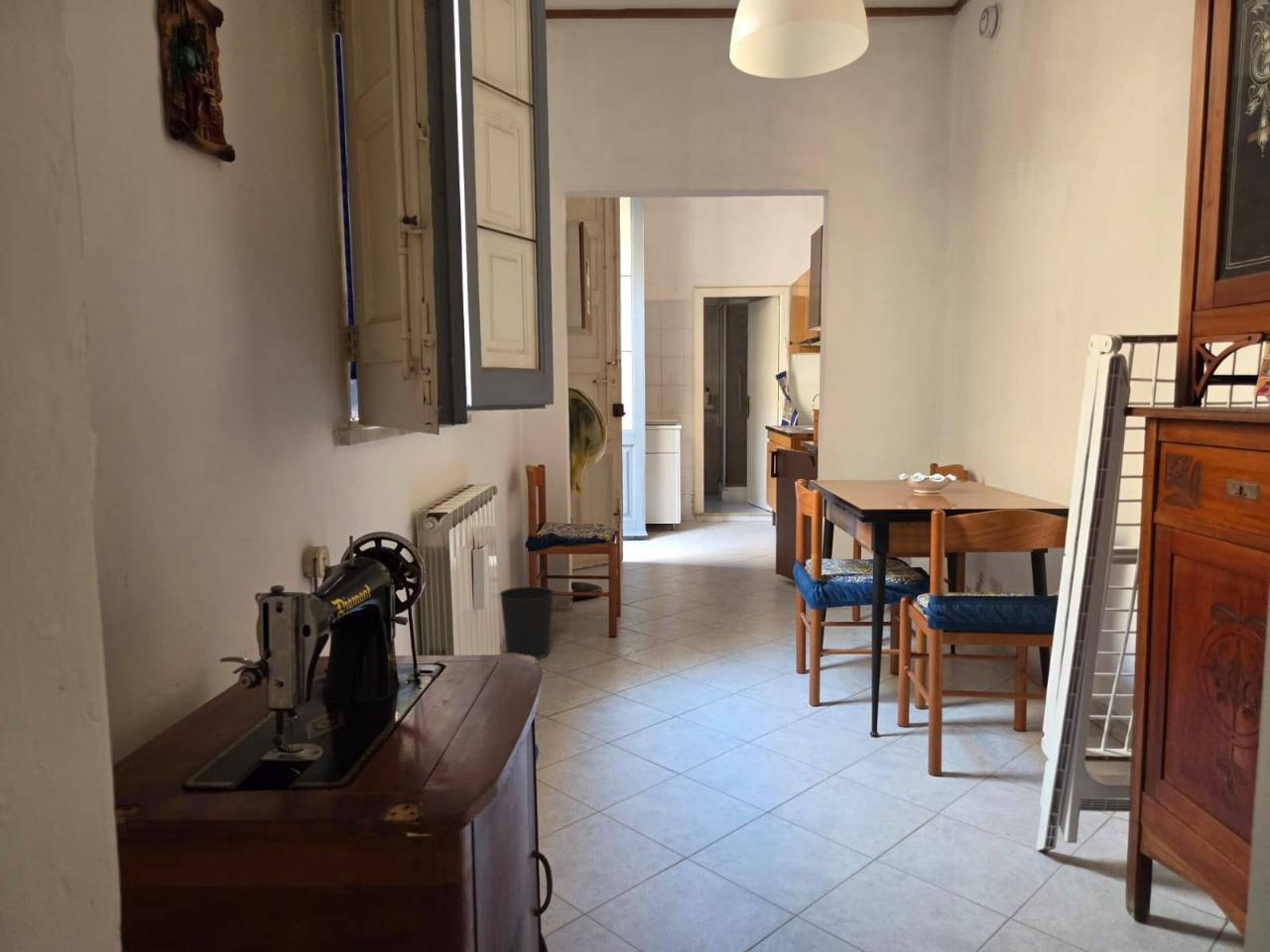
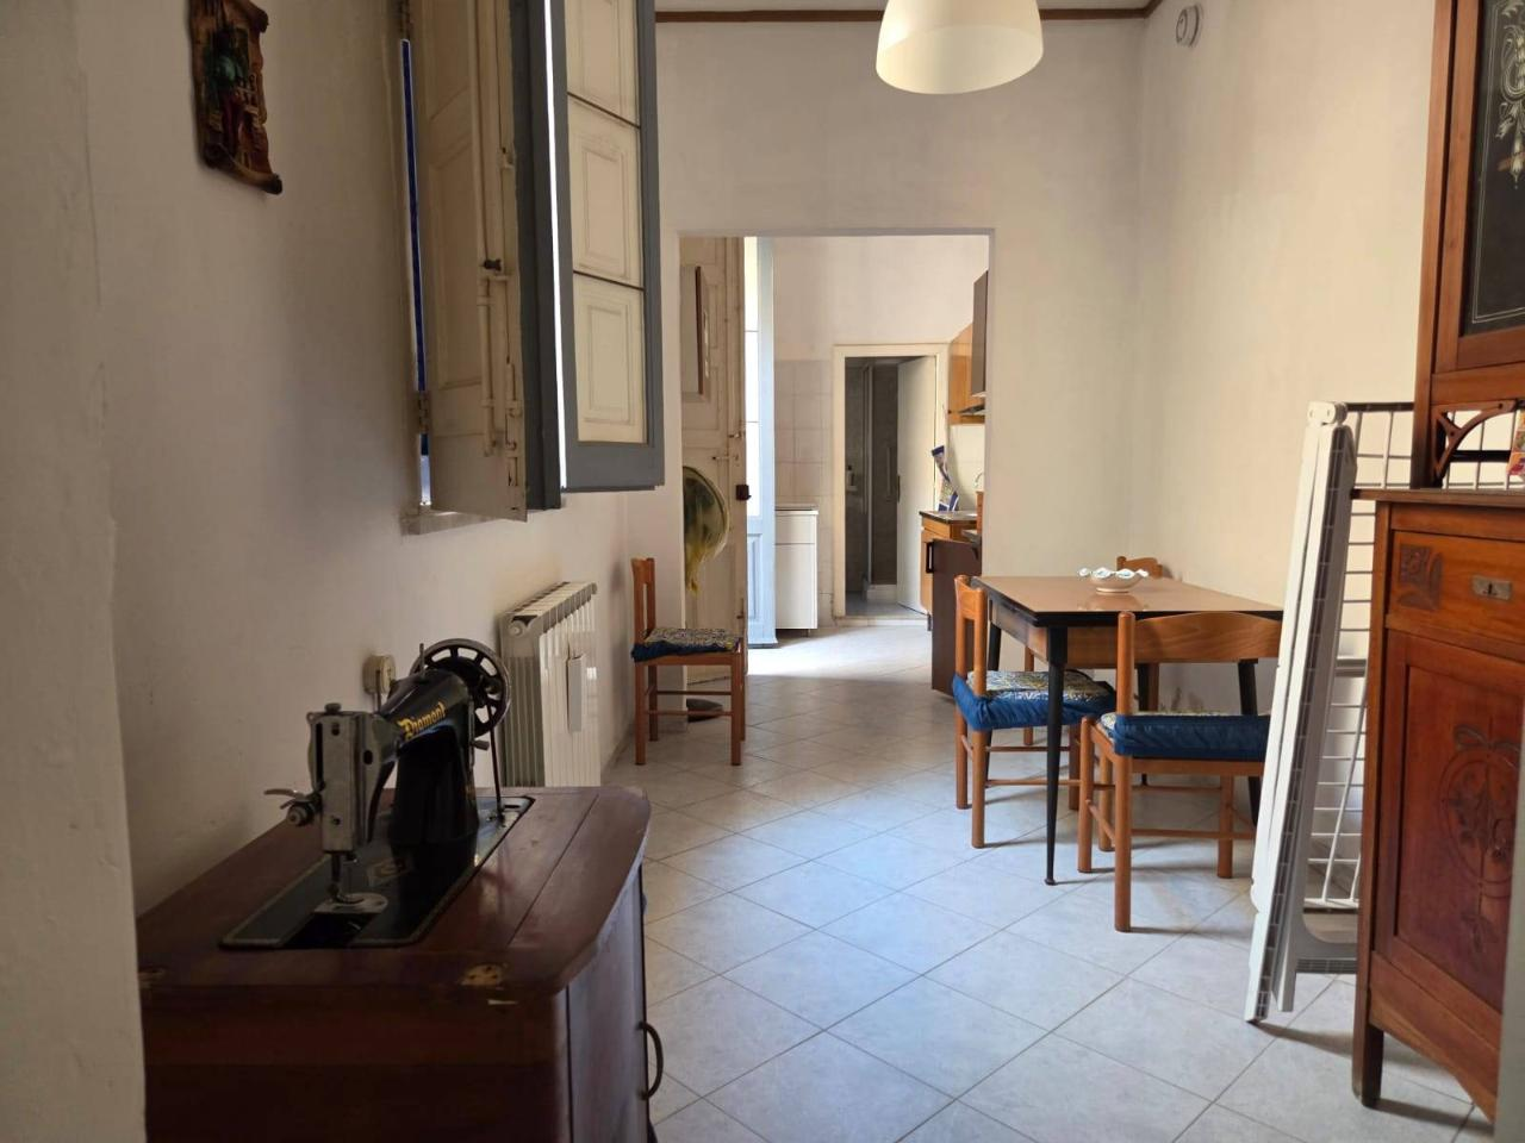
- wastebasket [498,585,555,660]
